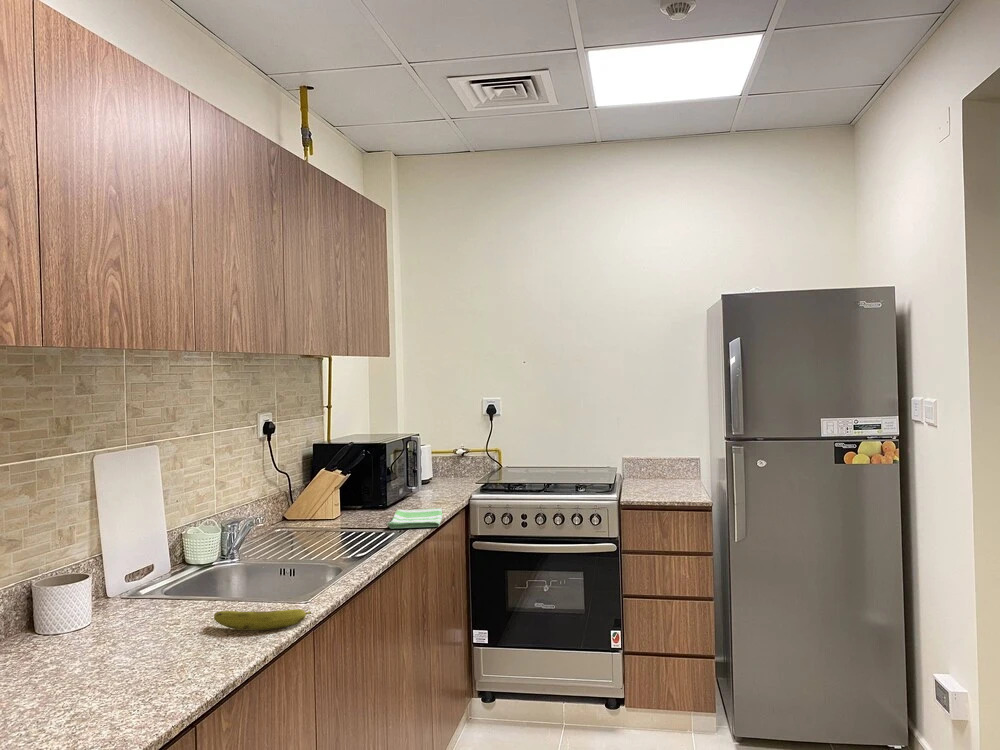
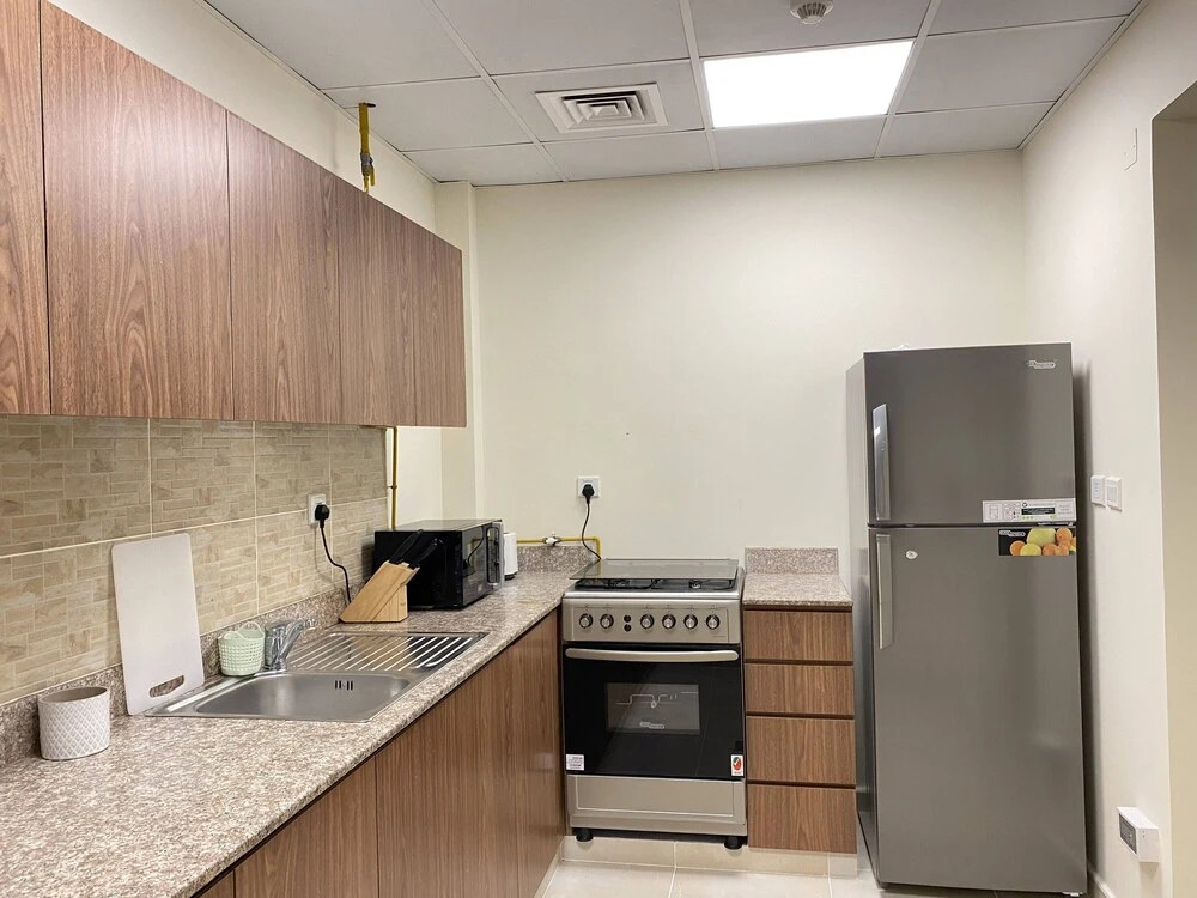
- dish towel [386,507,443,530]
- fruit [213,608,312,631]
